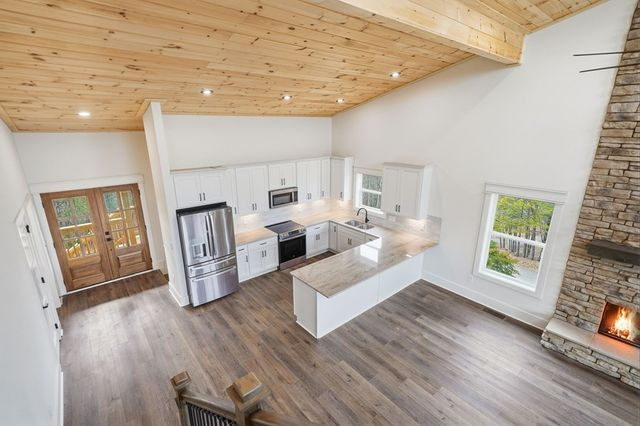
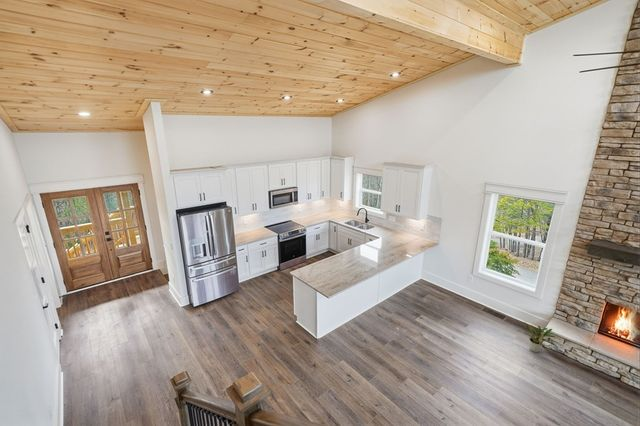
+ potted plant [516,321,560,353]
